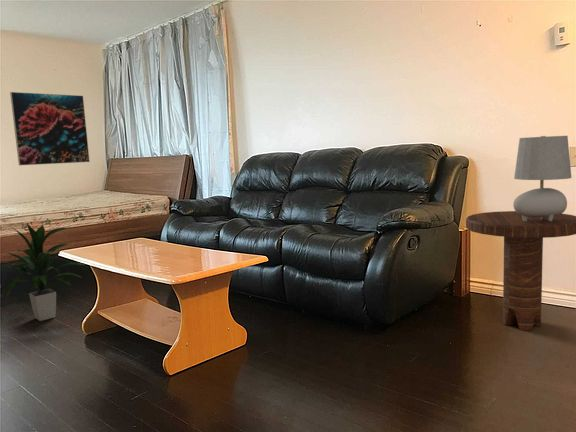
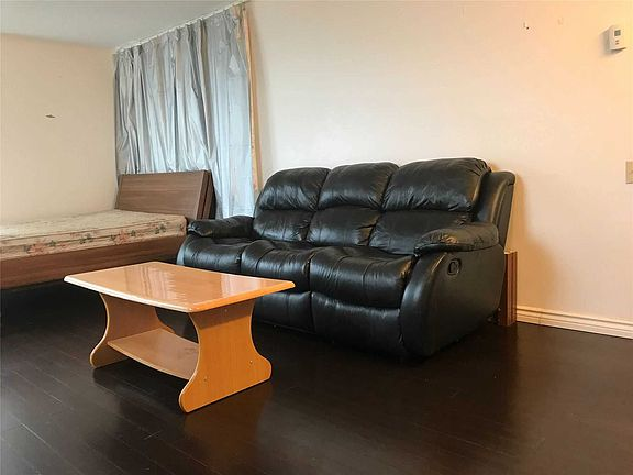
- table lamp [512,135,572,221]
- indoor plant [3,222,87,322]
- side table [465,210,576,331]
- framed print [9,91,91,166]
